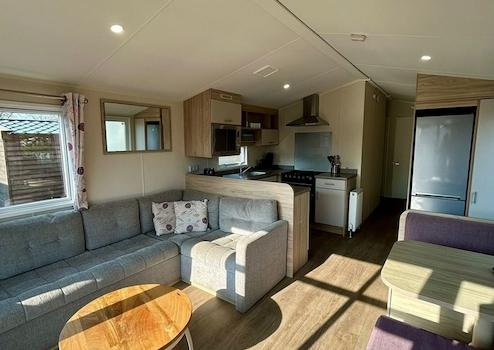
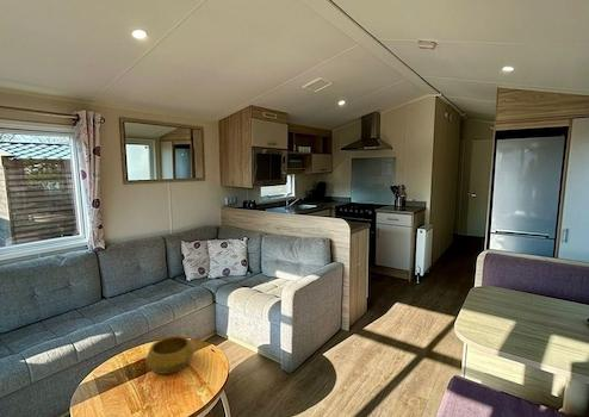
+ decorative bowl [145,335,196,375]
